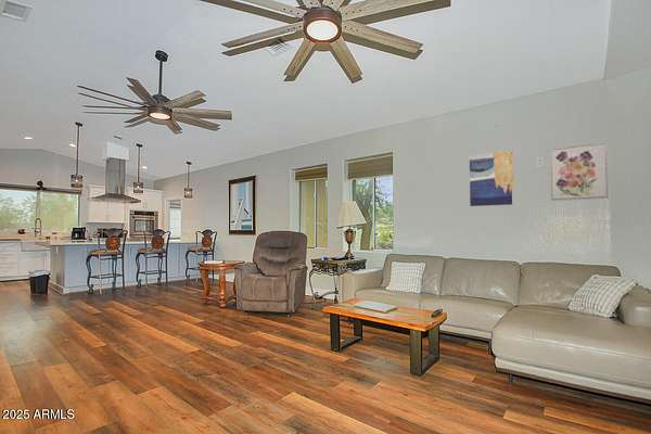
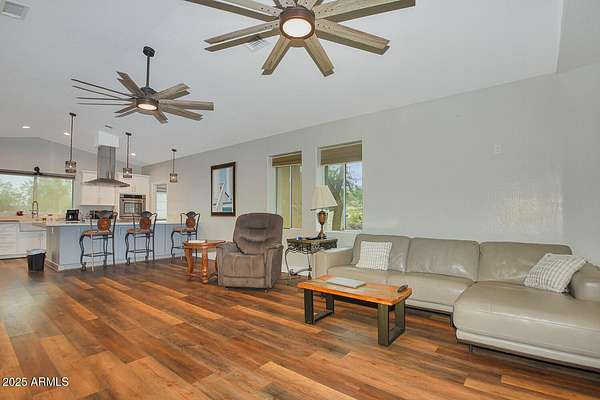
- wall art [469,150,515,207]
- wall art [549,141,610,202]
